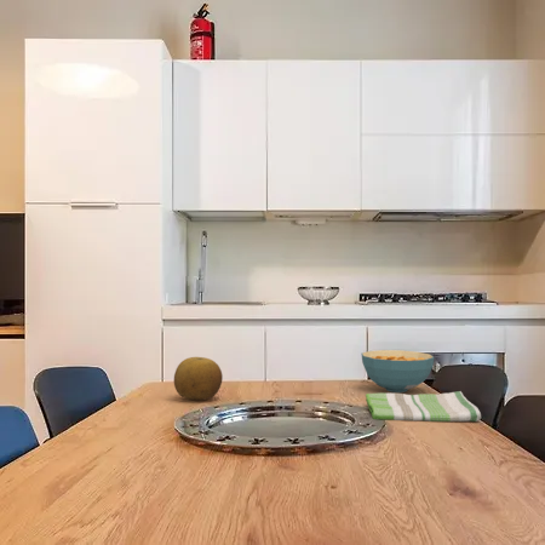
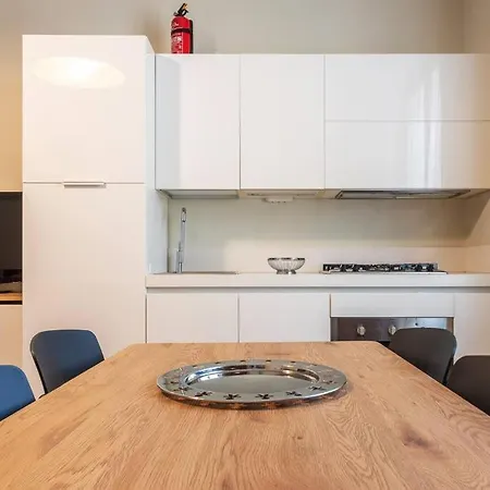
- dish towel [365,390,482,423]
- cereal bowl [360,349,435,394]
- fruit [173,356,224,401]
